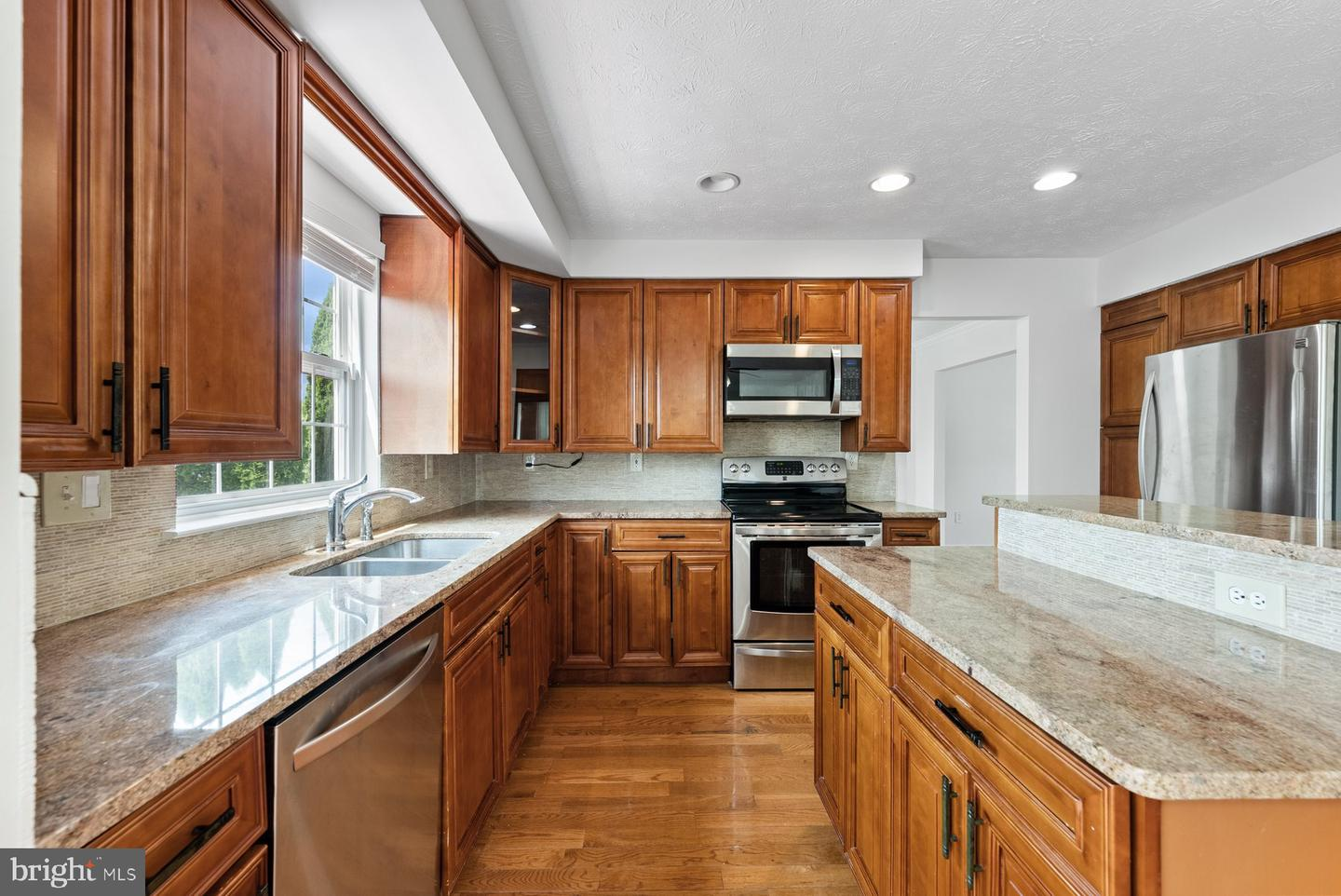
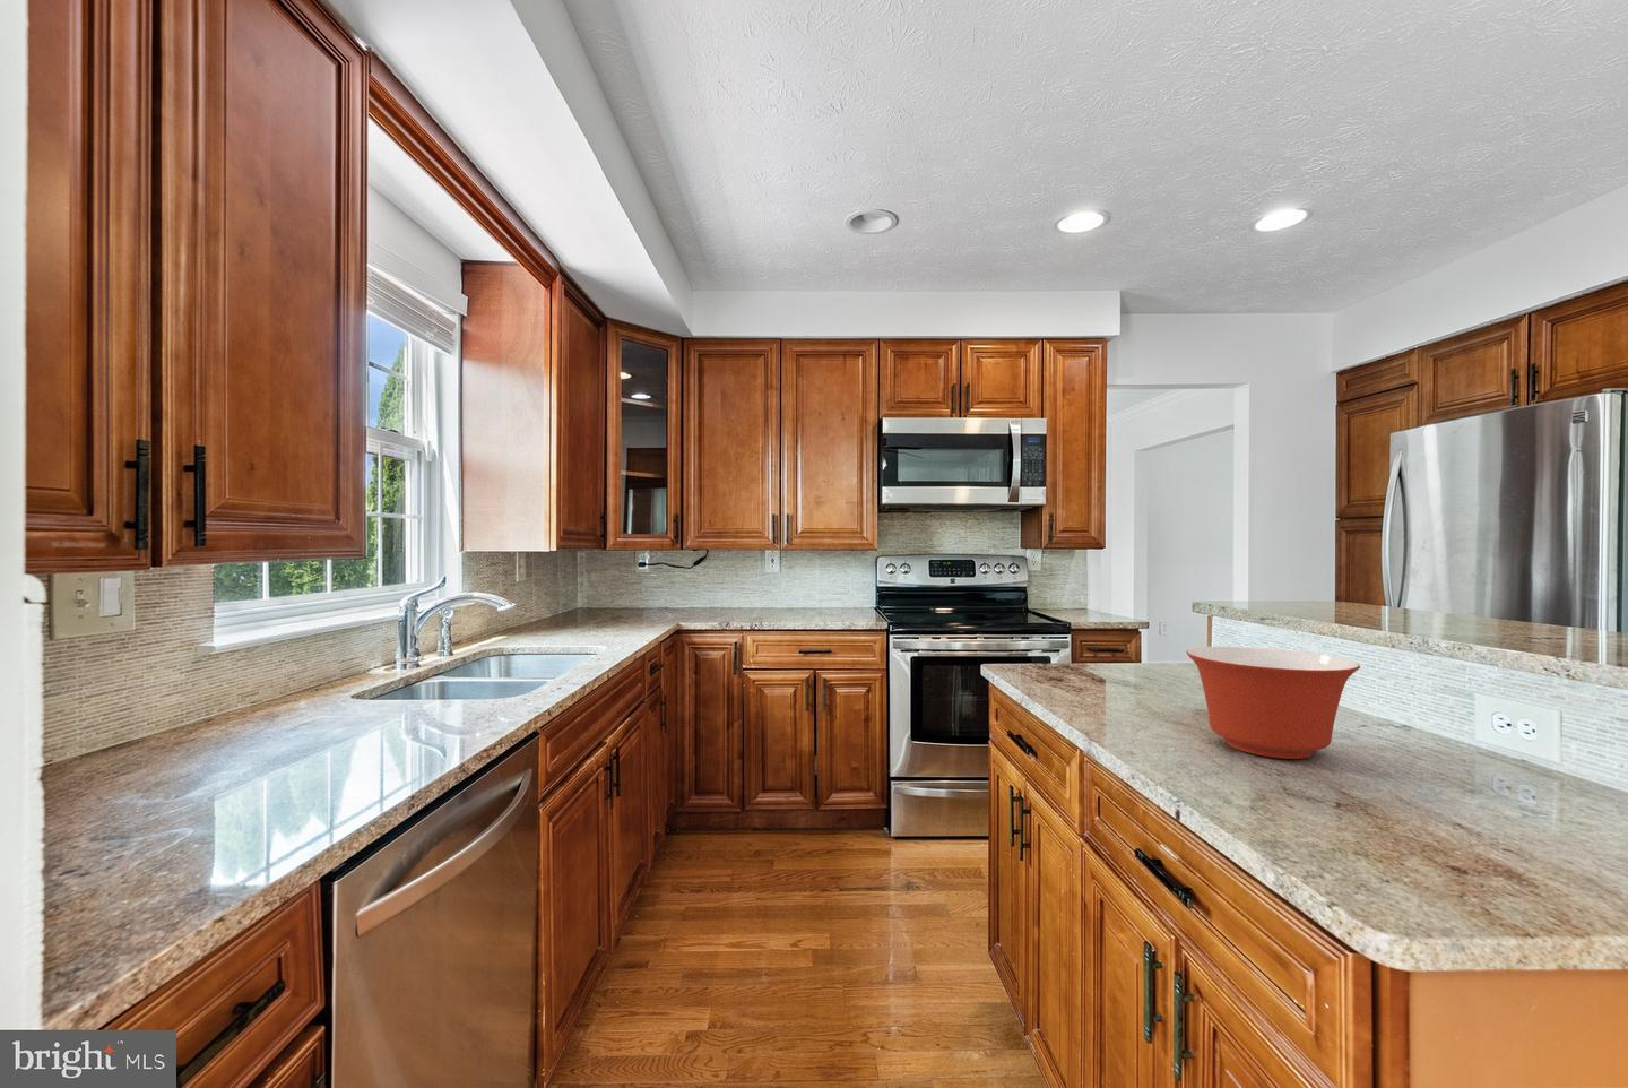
+ mixing bowl [1185,646,1361,760]
